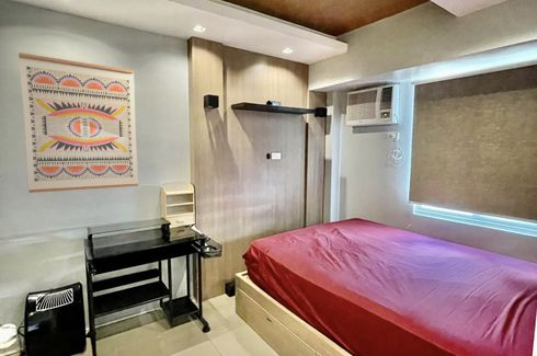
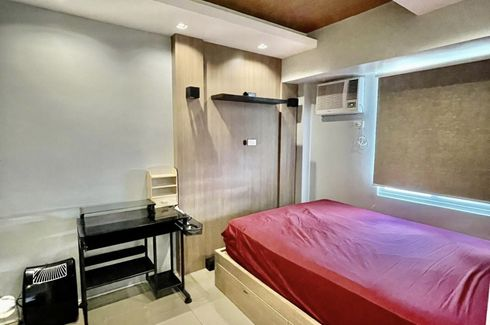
- wall art [18,51,139,194]
